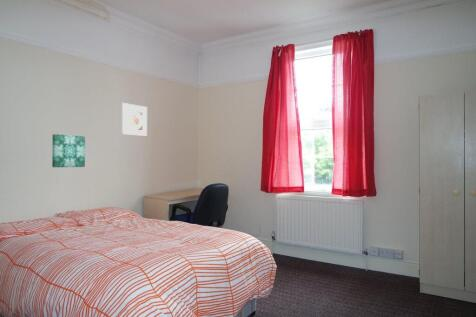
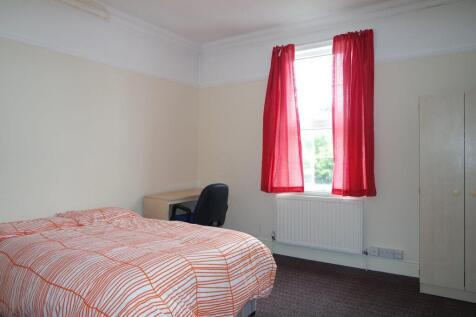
- wall art [51,133,86,168]
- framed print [120,102,148,137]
